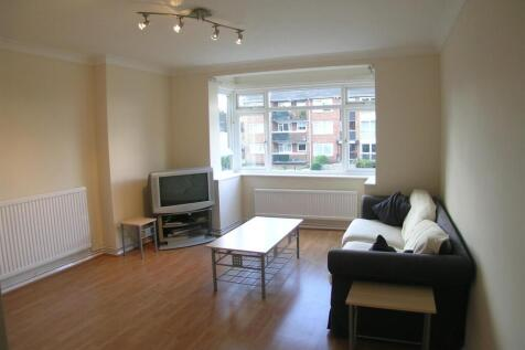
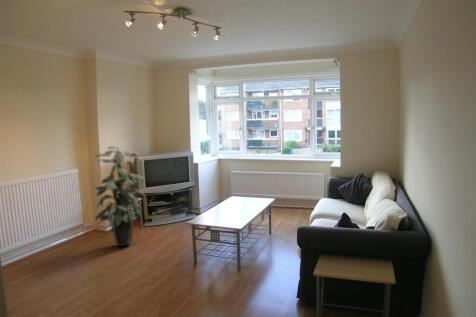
+ indoor plant [94,145,146,247]
